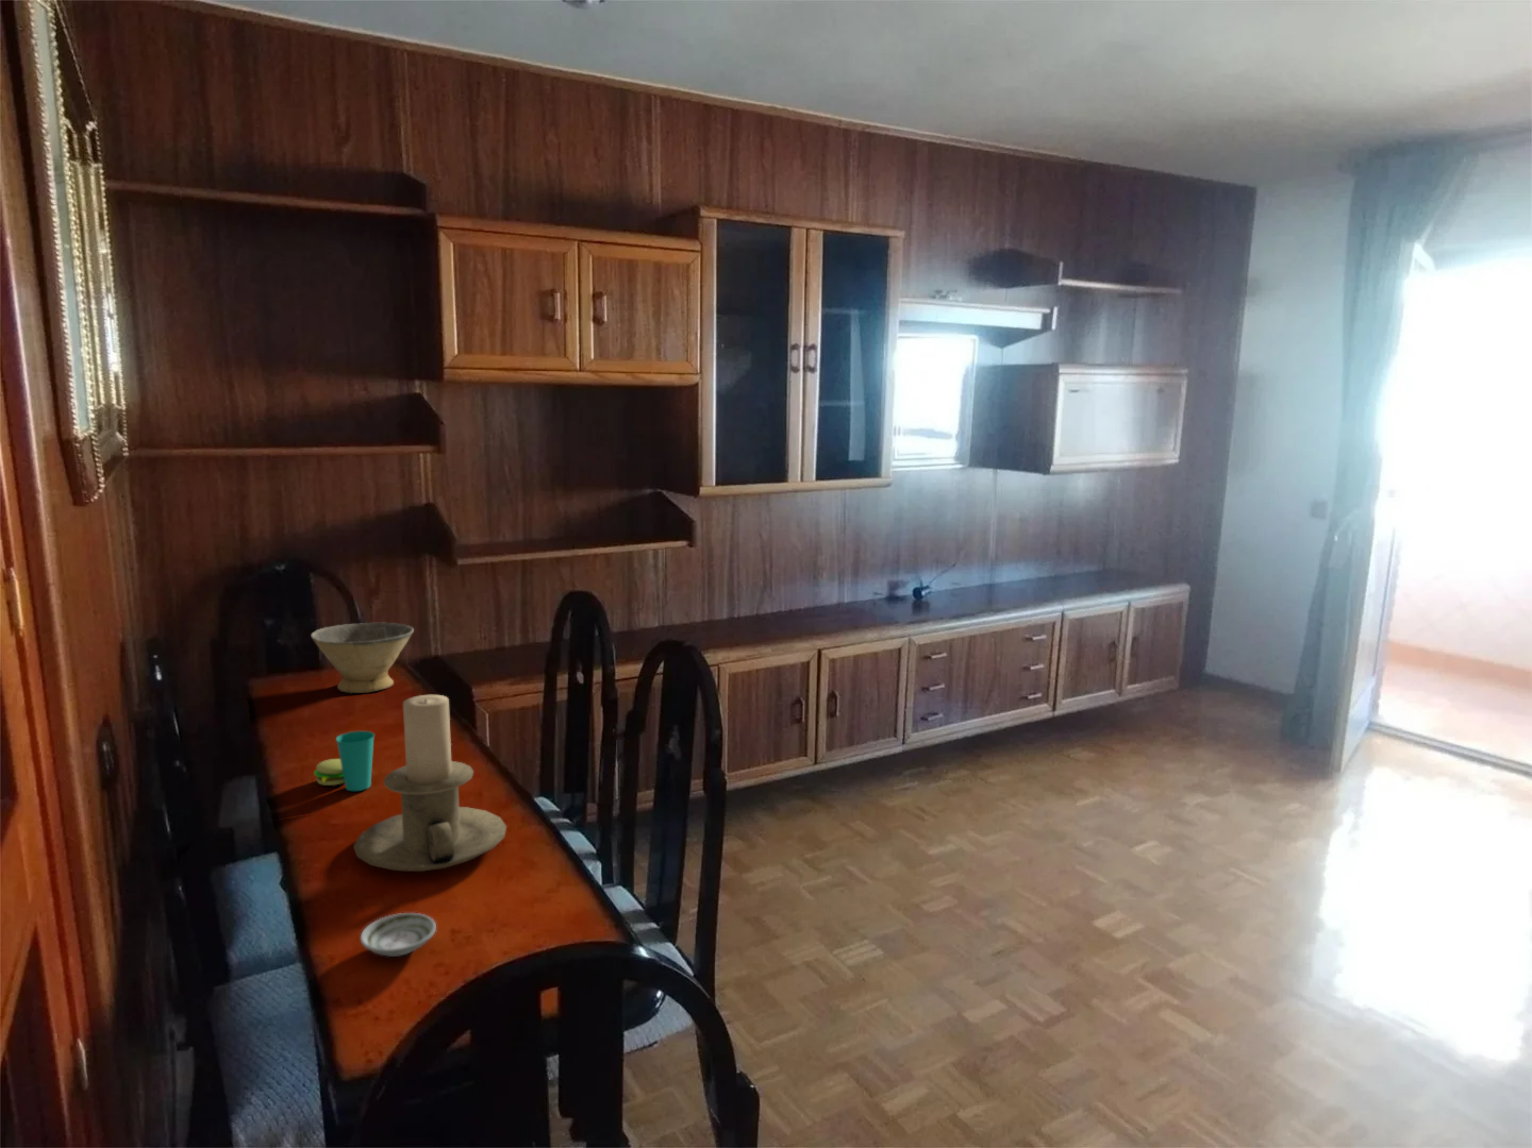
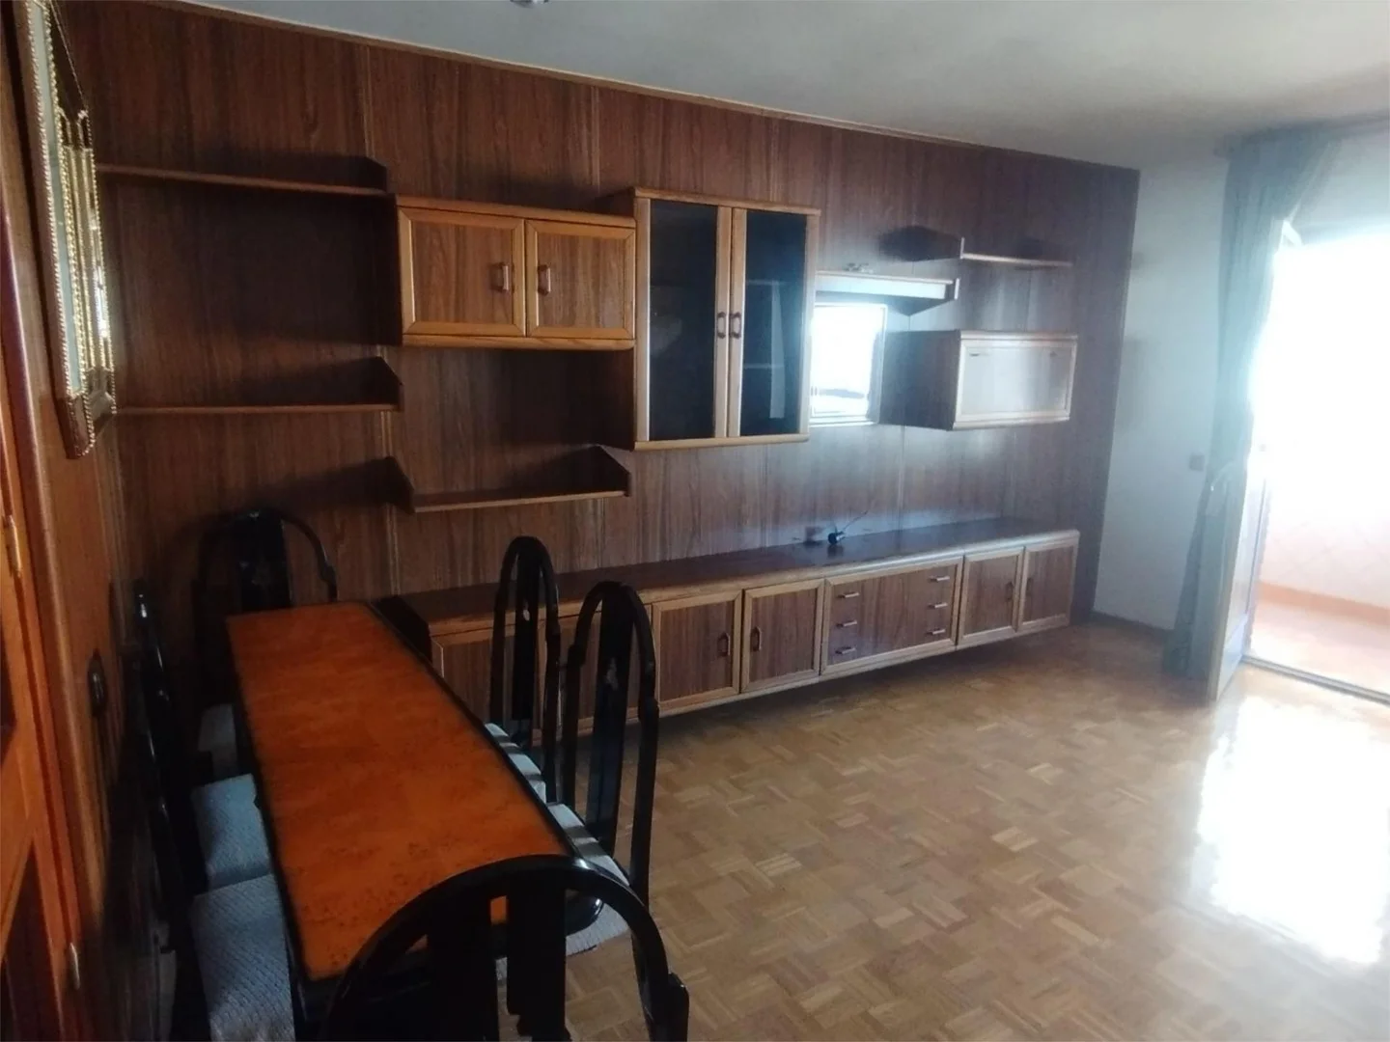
- candle holder [352,695,508,873]
- bowl [310,622,415,695]
- cup [312,731,375,792]
- saucer [359,912,437,957]
